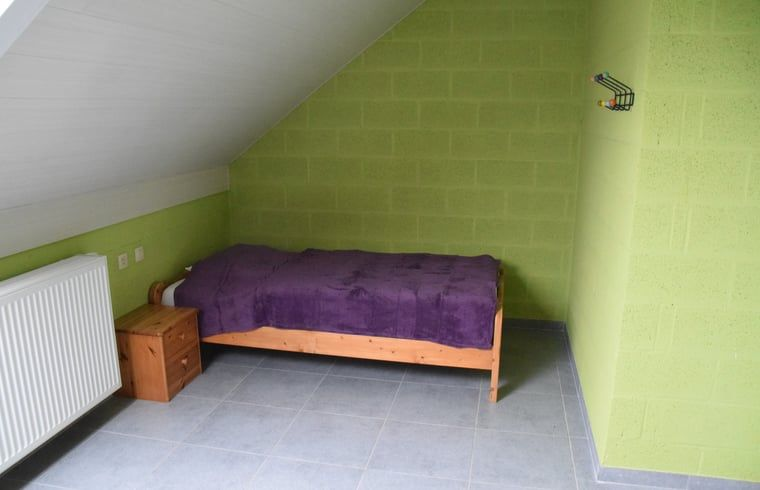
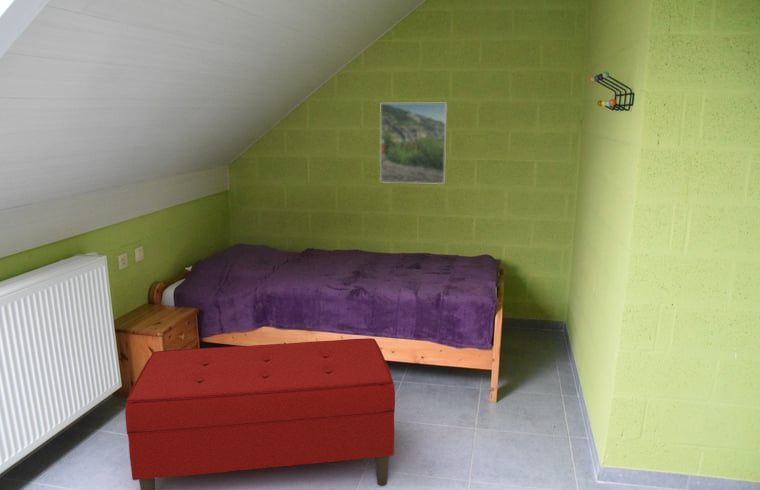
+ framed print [379,102,448,185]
+ bench [124,337,396,490]
